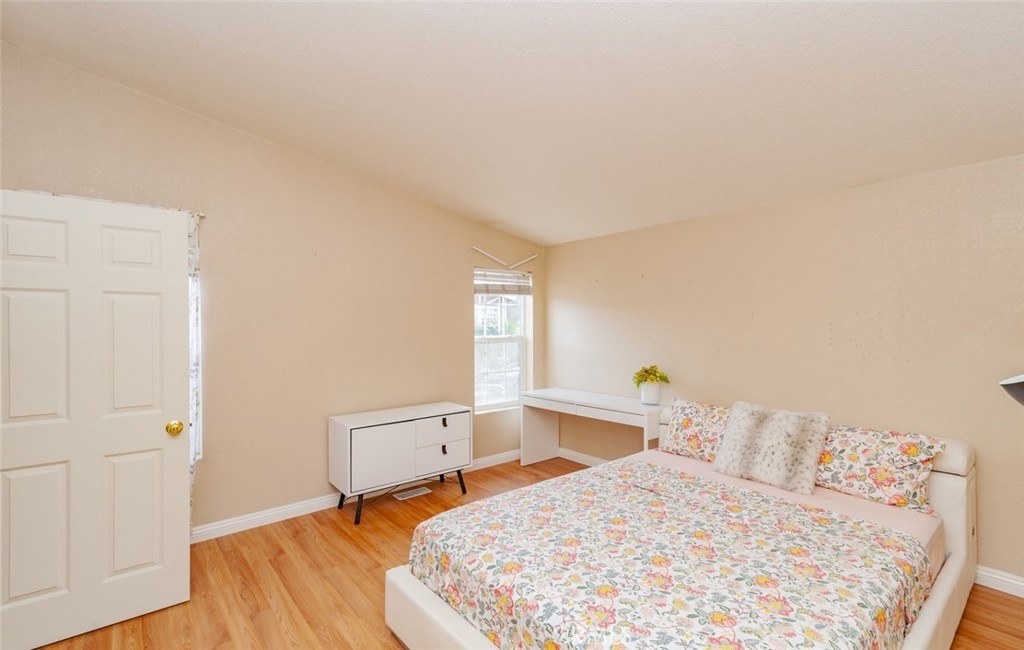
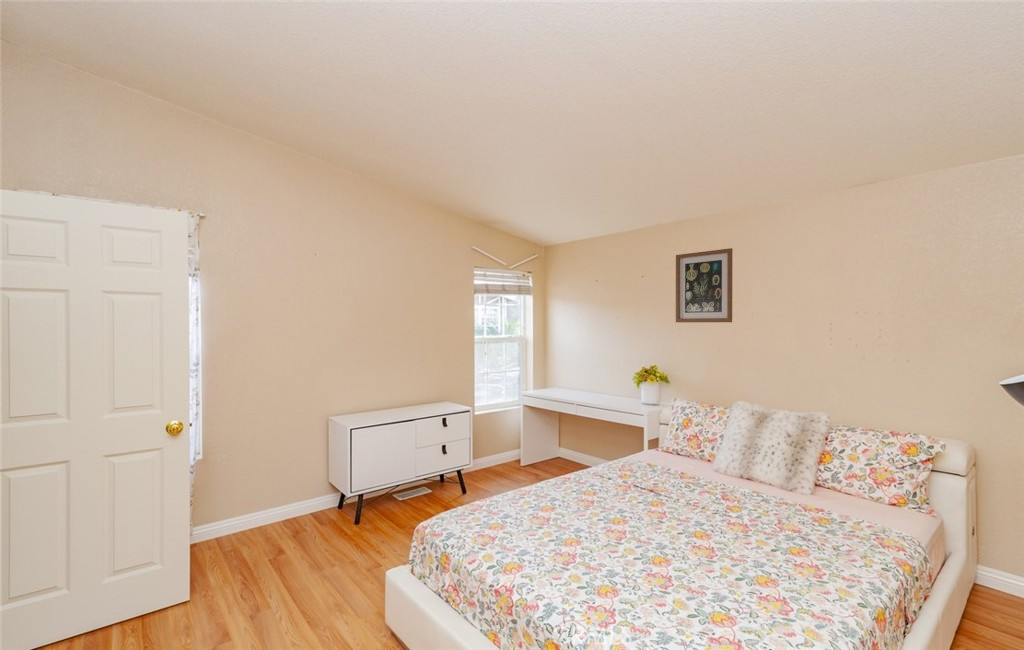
+ wall art [675,247,733,323]
